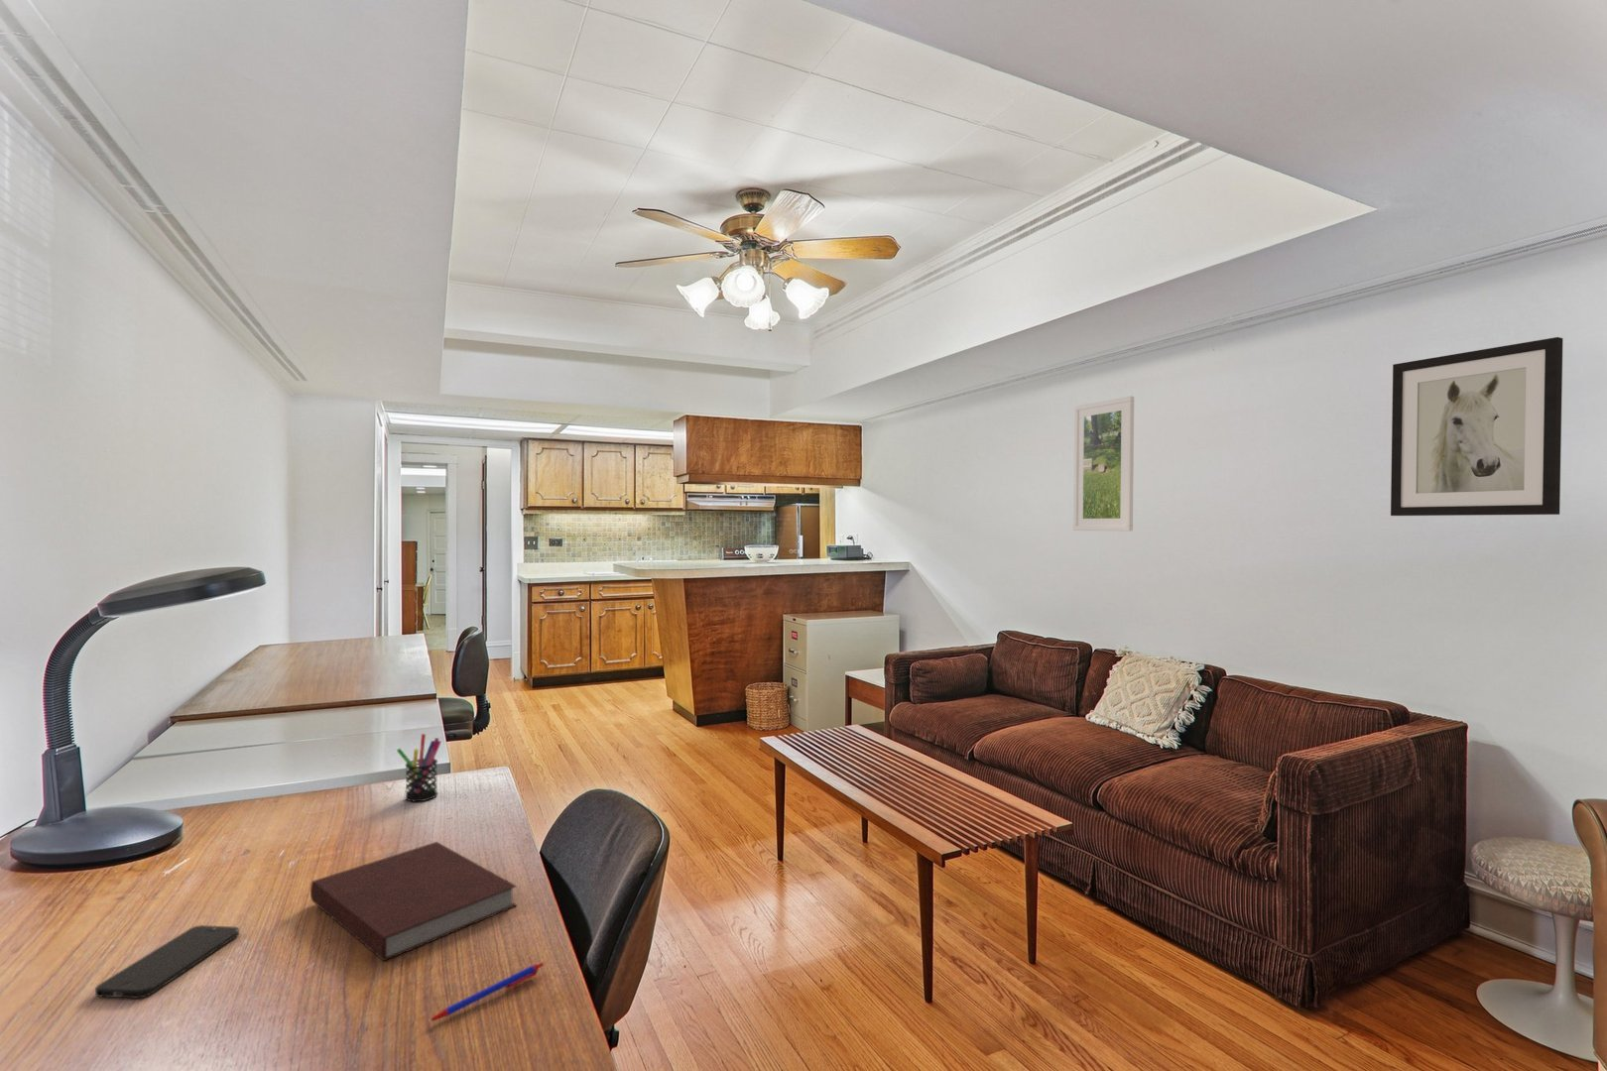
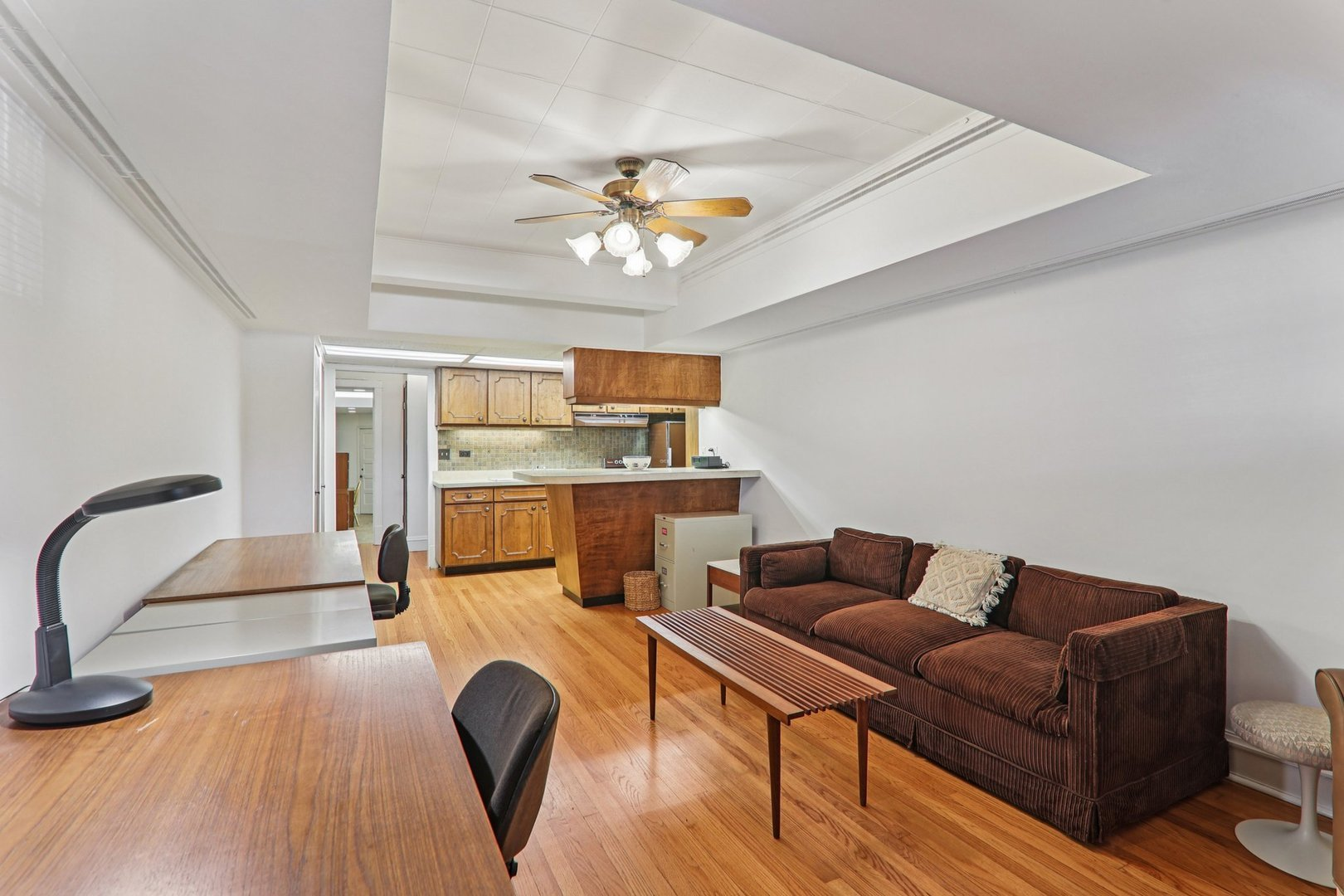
- smartphone [94,924,240,999]
- pen [428,961,544,1022]
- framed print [1073,394,1135,532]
- notebook [310,842,518,962]
- wall art [1389,336,1564,516]
- pen holder [396,733,442,802]
